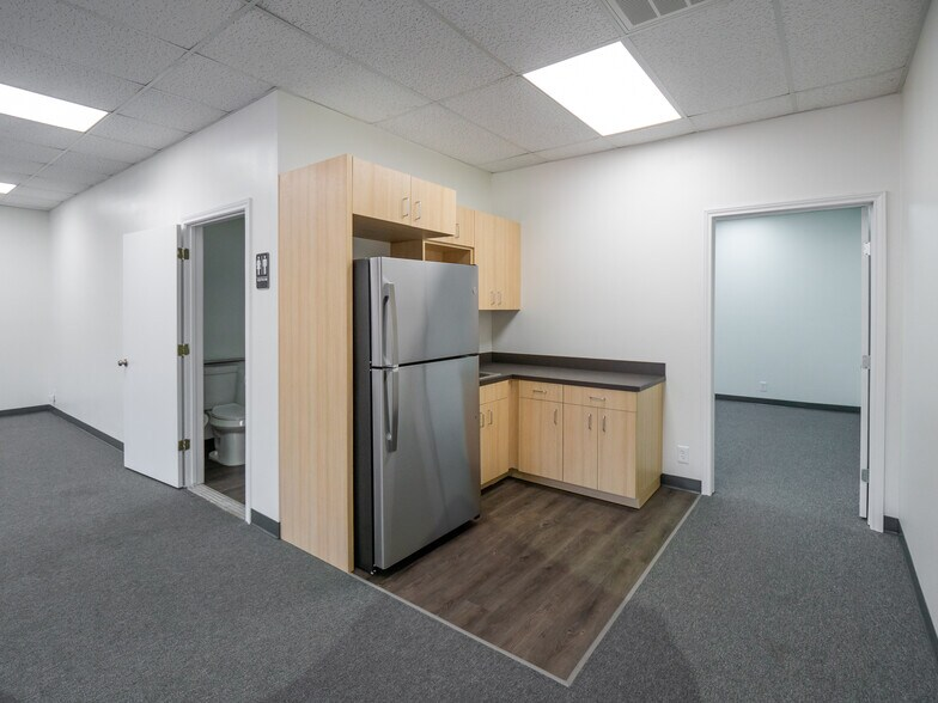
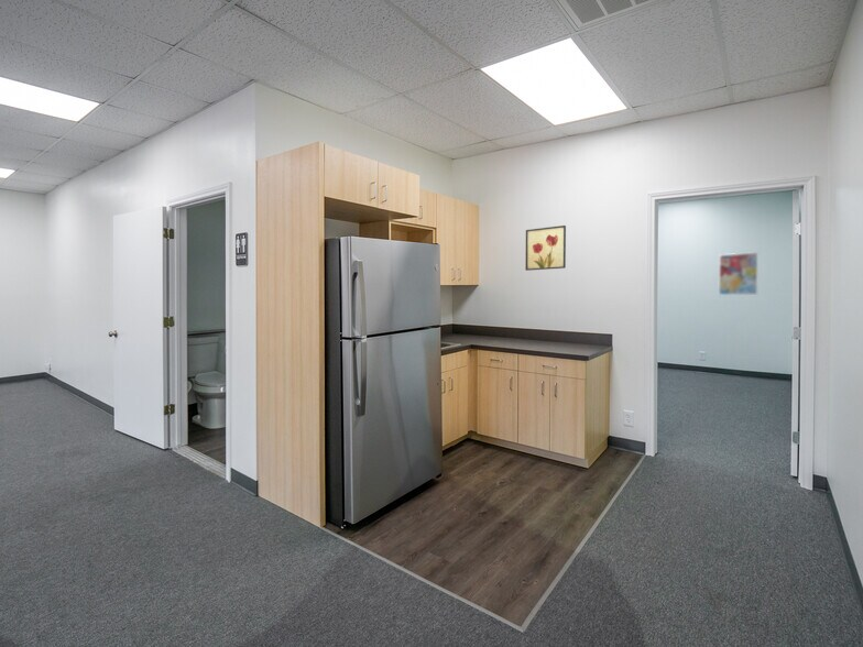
+ wall art [524,224,567,272]
+ wall art [718,251,760,296]
